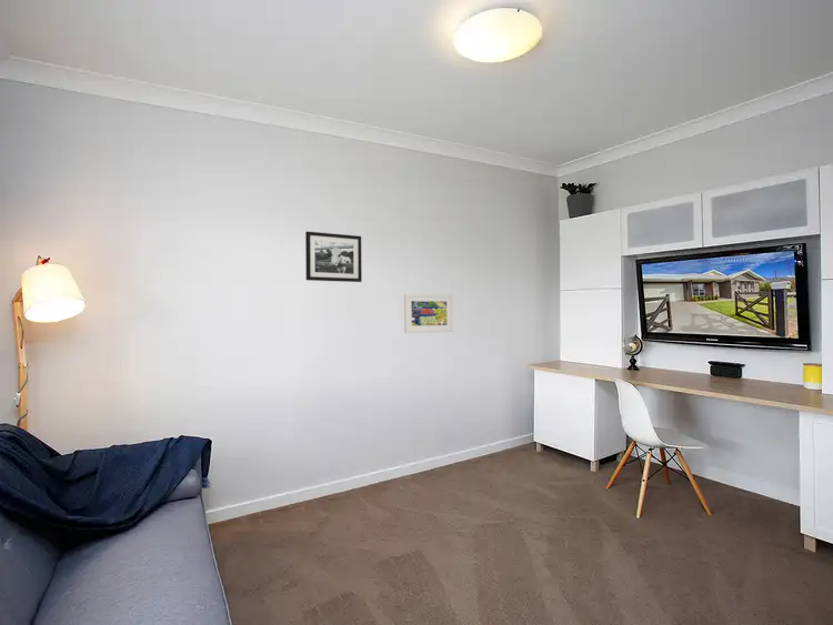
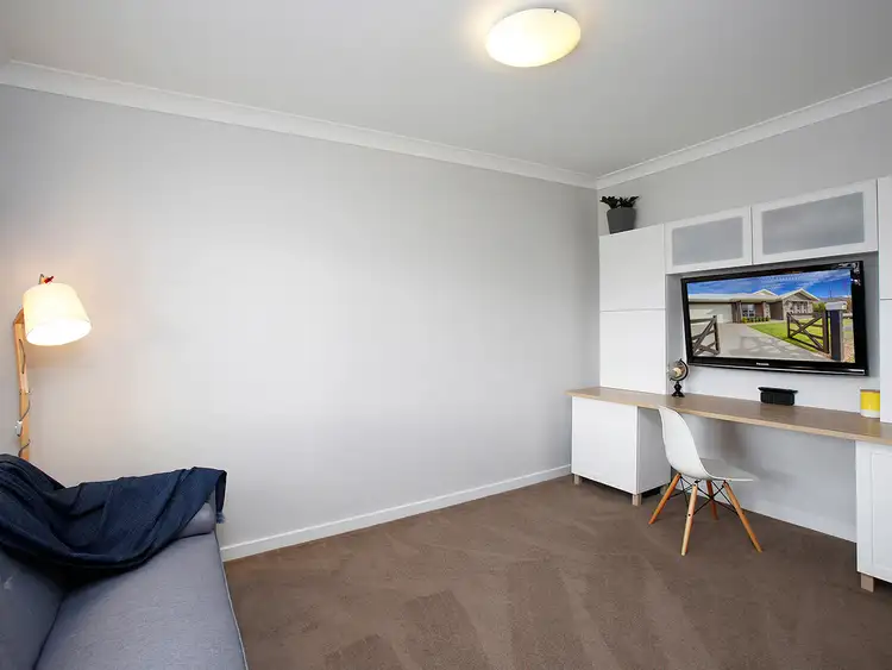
- picture frame [304,231,363,283]
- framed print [403,293,454,334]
